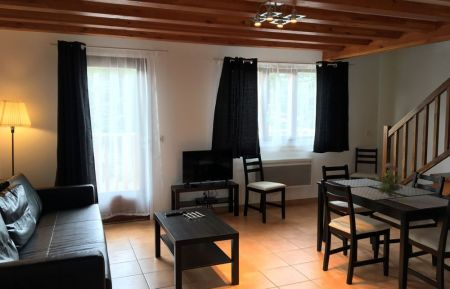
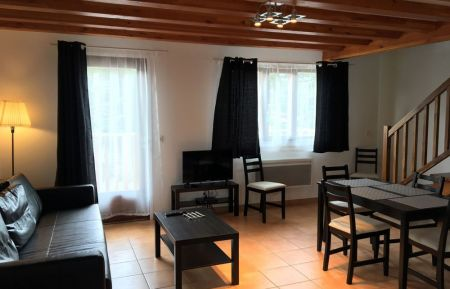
- flower bouquet [374,162,407,202]
